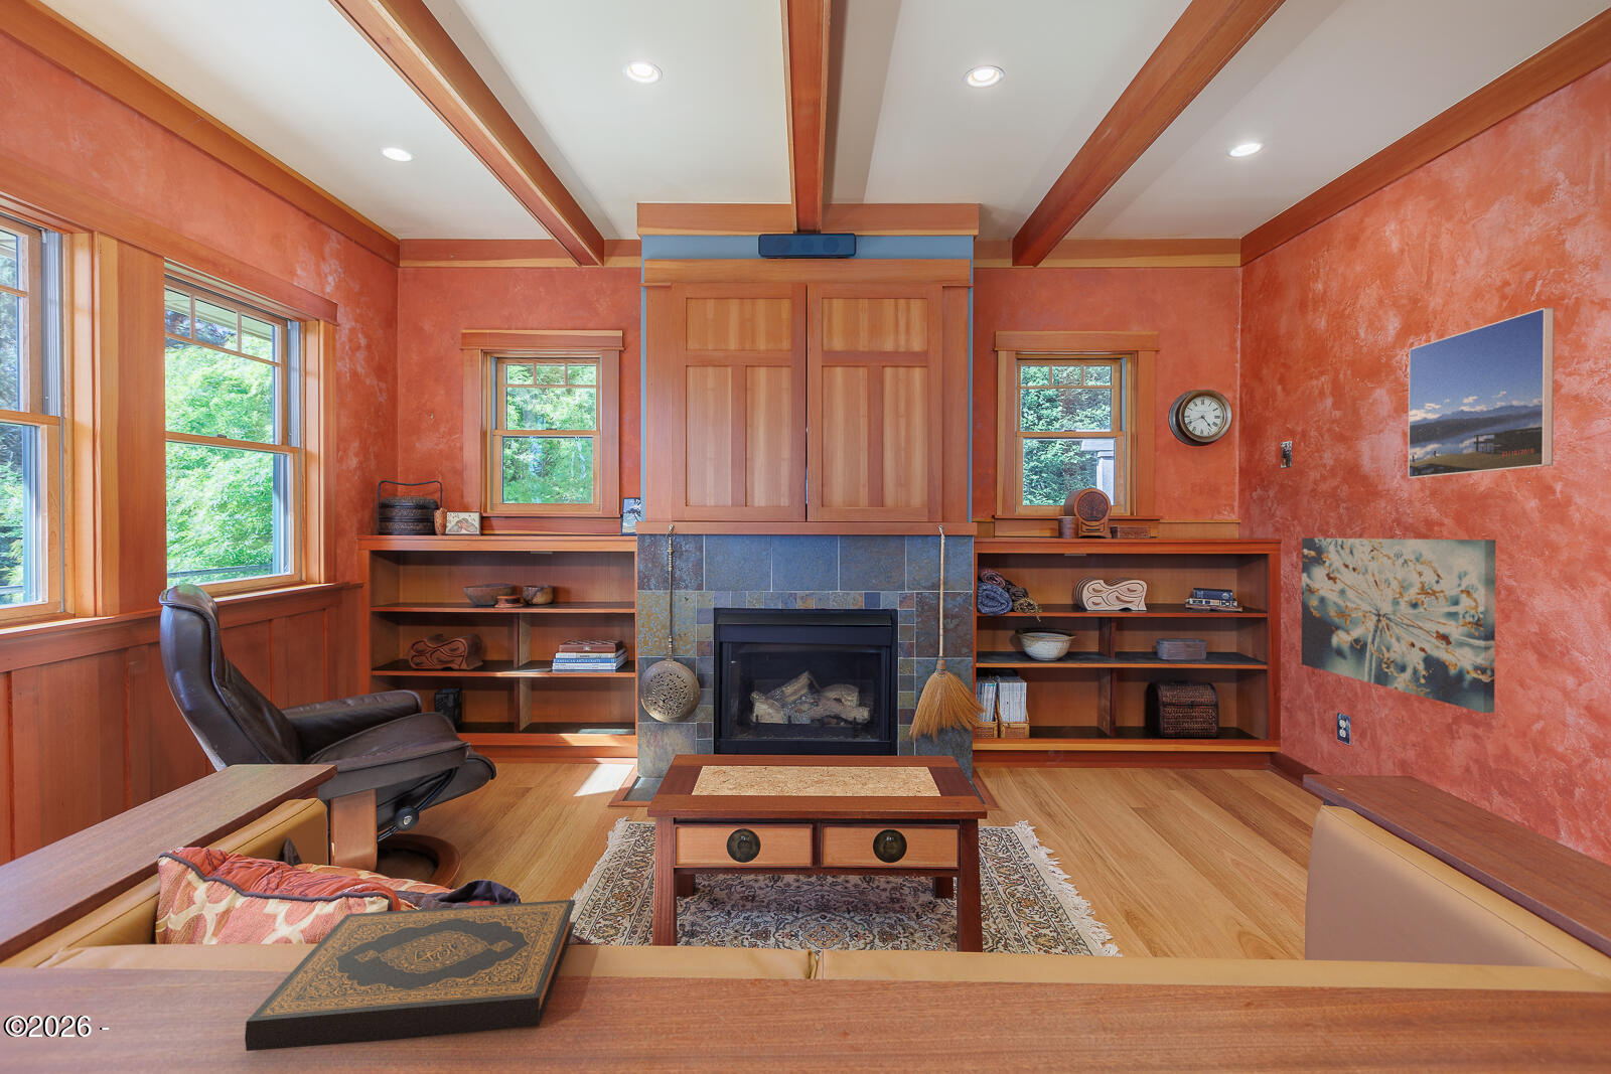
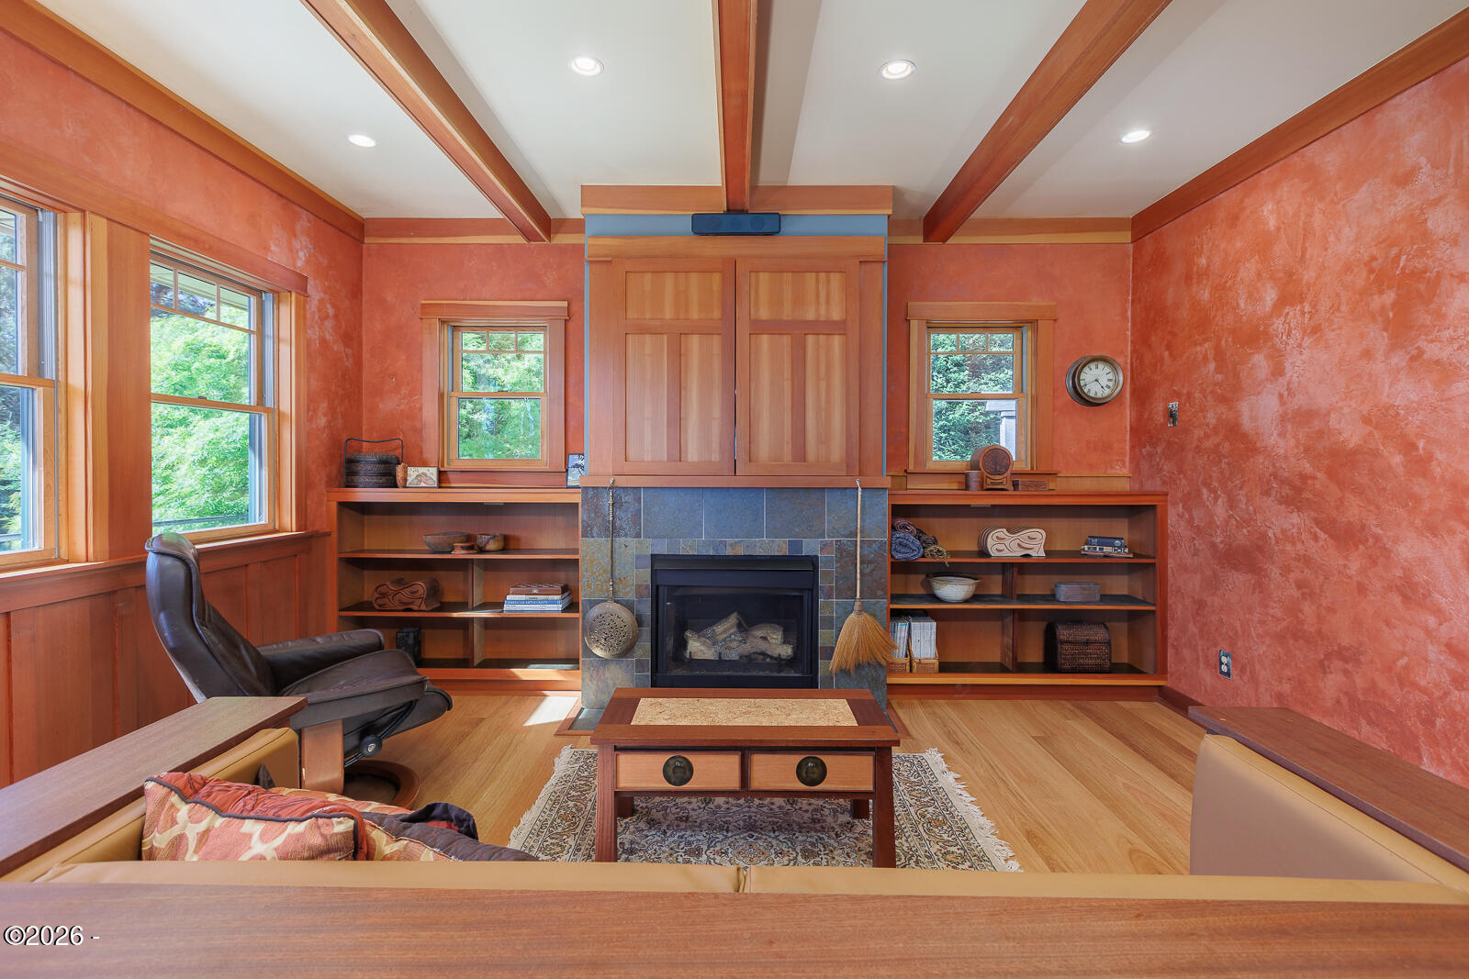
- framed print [1407,307,1555,479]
- wall art [1301,537,1496,713]
- hardback book [243,899,575,1052]
